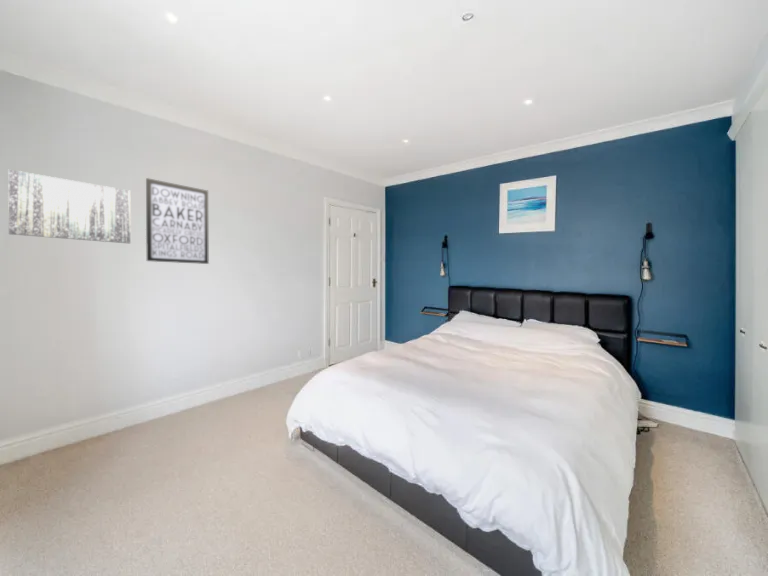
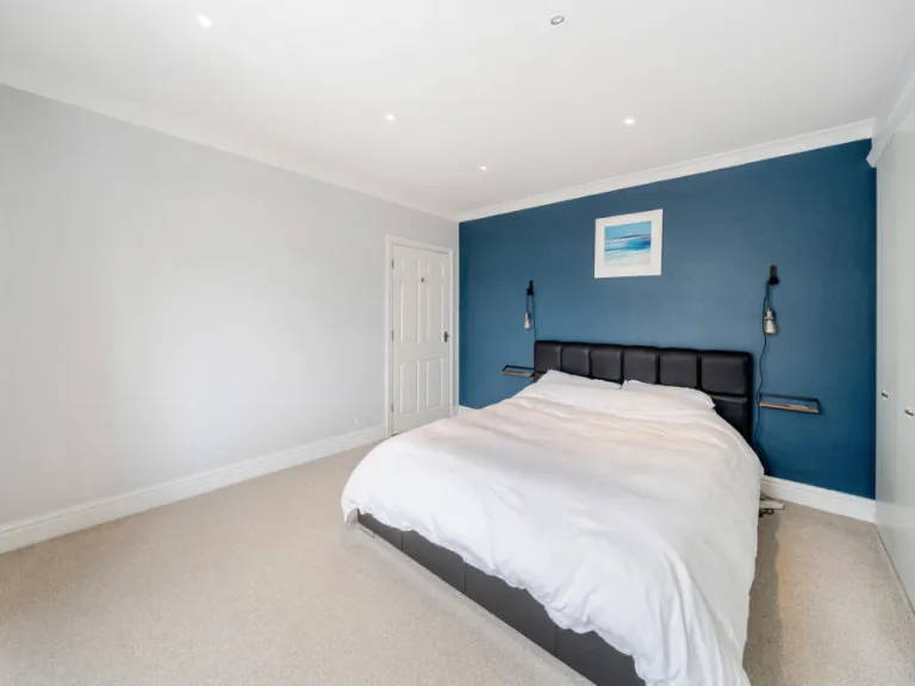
- wall art [7,168,132,244]
- wall art [145,177,210,265]
